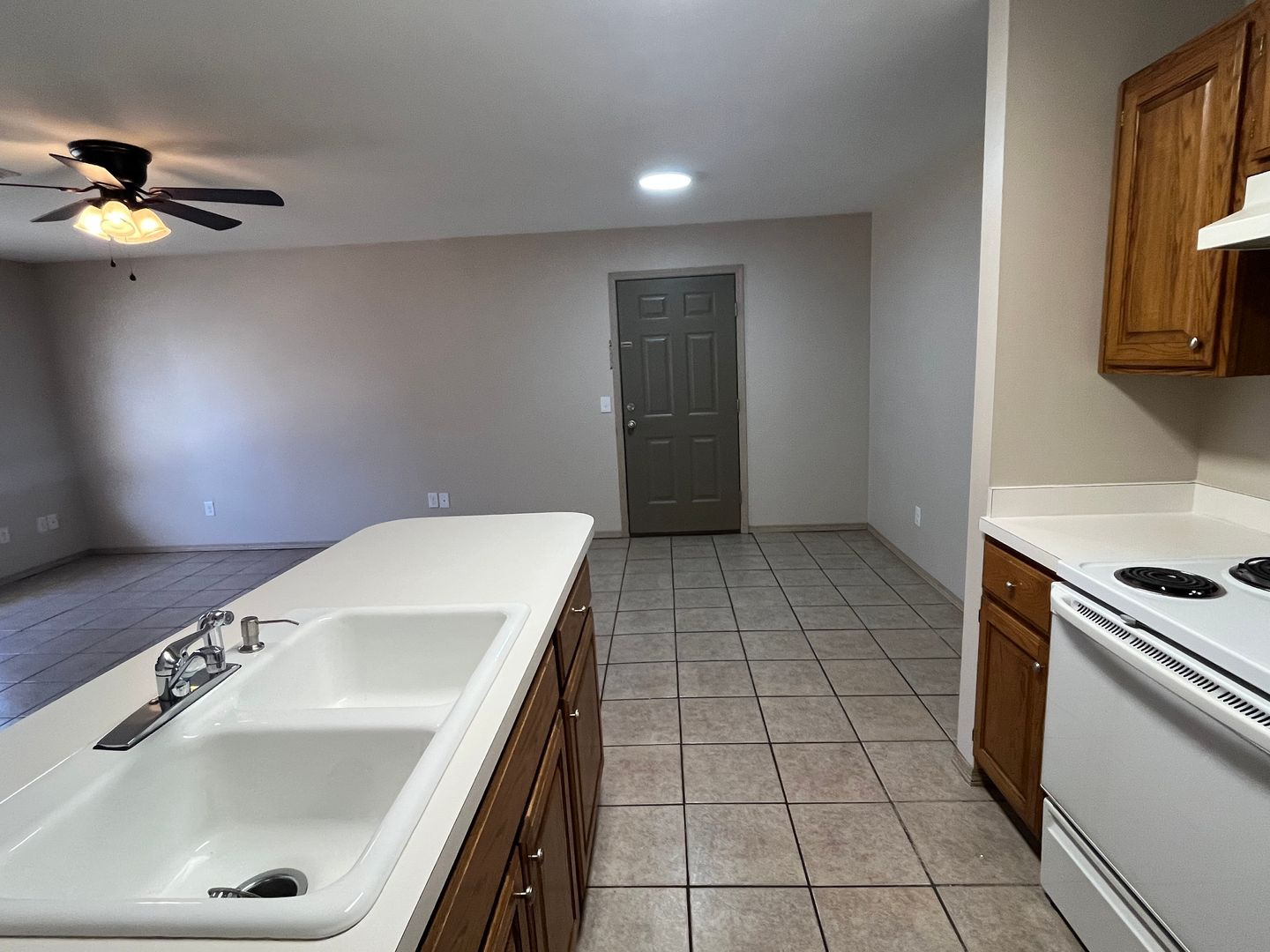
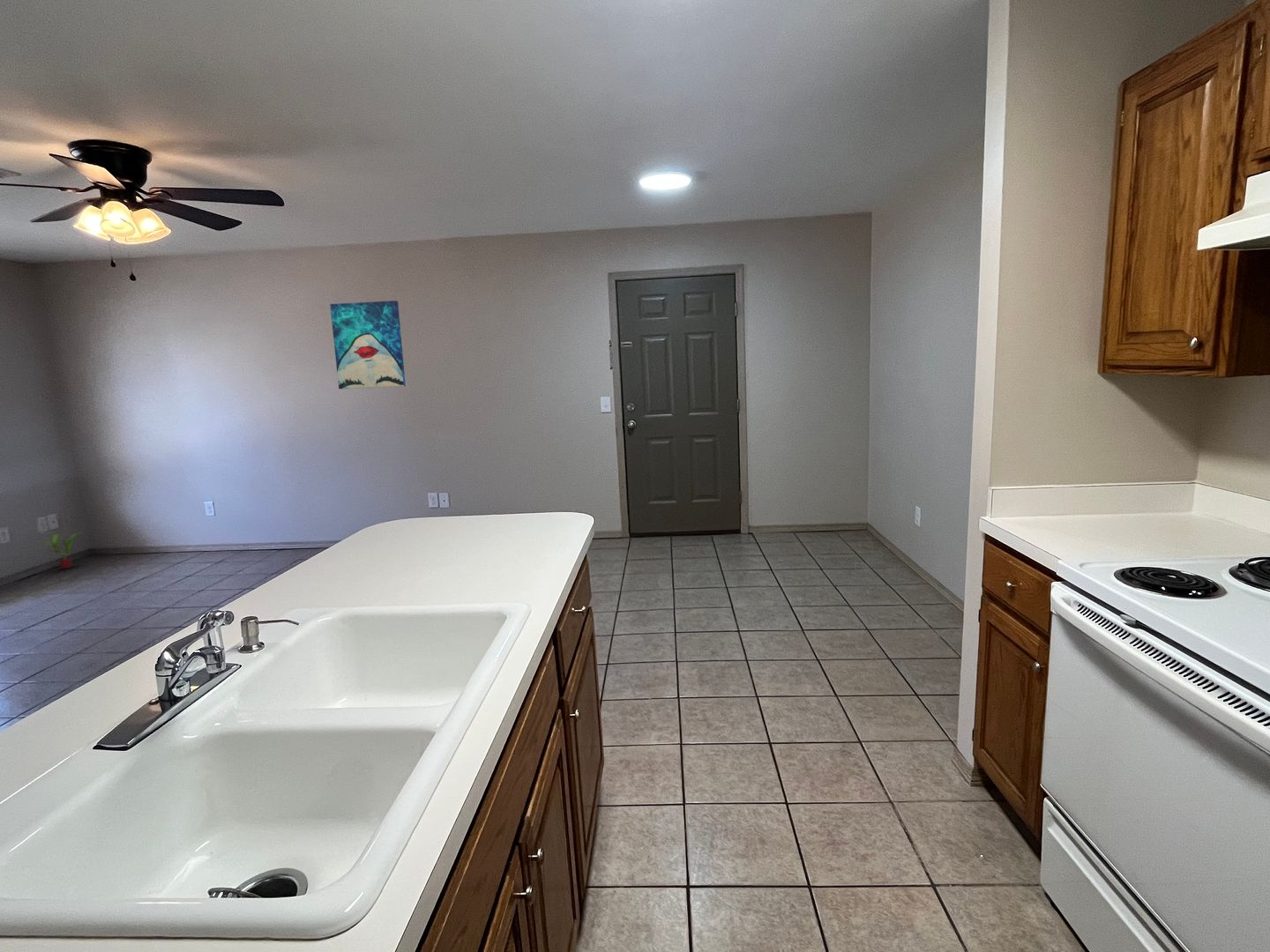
+ potted plant [40,532,85,569]
+ wall art [329,300,407,390]
